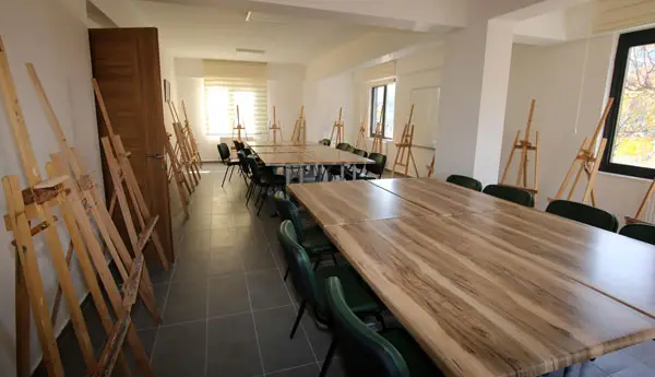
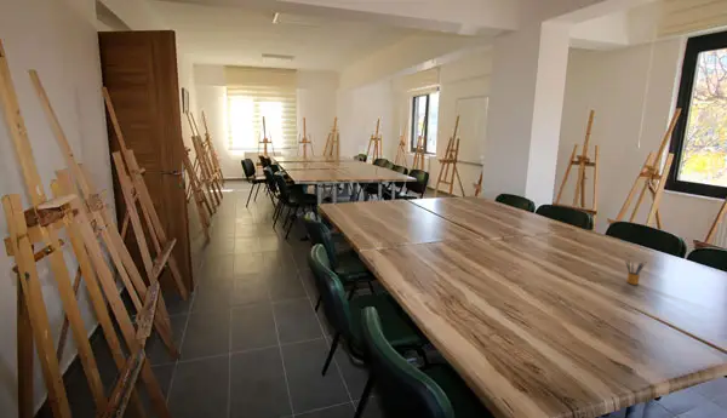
+ pencil box [624,259,647,286]
